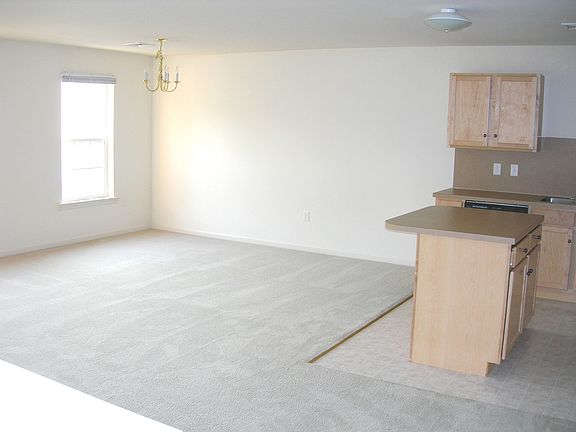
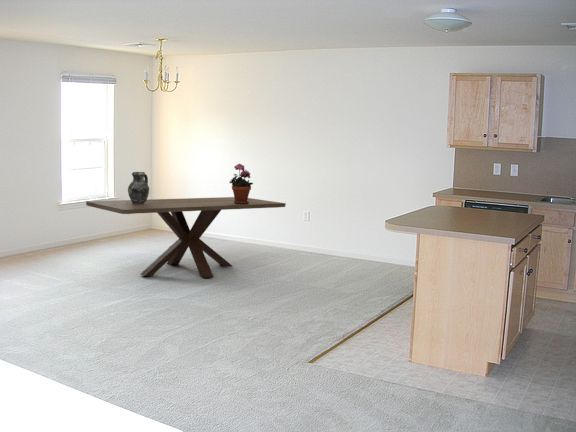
+ dining table [85,196,287,279]
+ potted plant [229,163,254,204]
+ ceramic jug [127,171,150,204]
